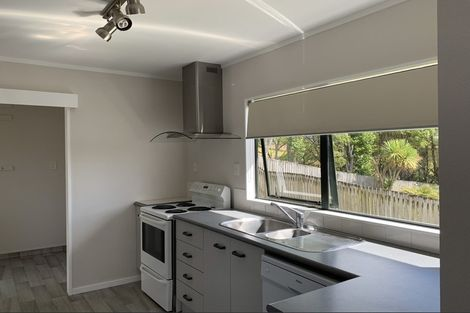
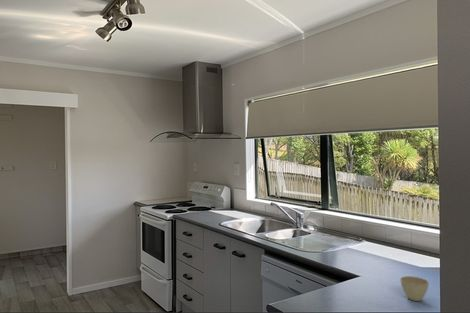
+ flower pot [399,275,430,302]
